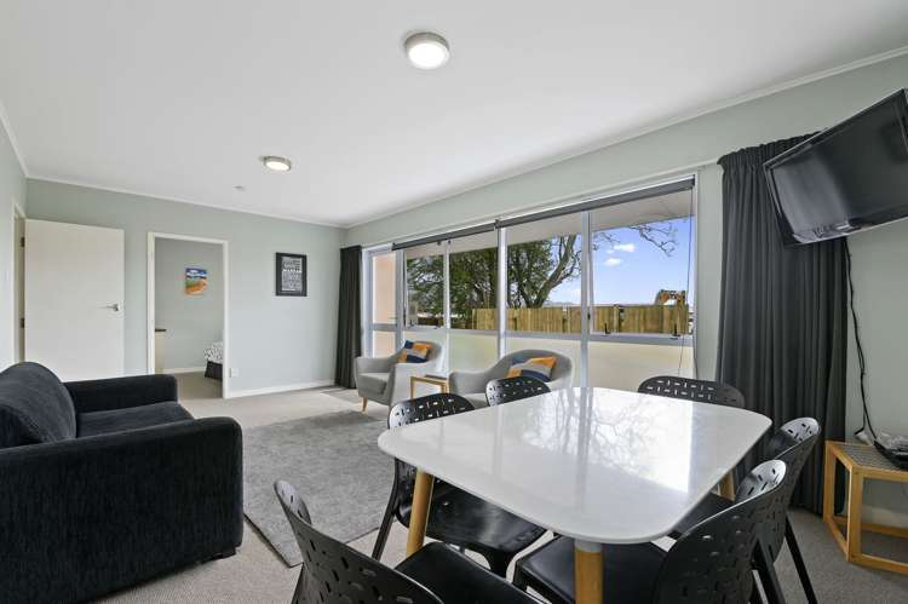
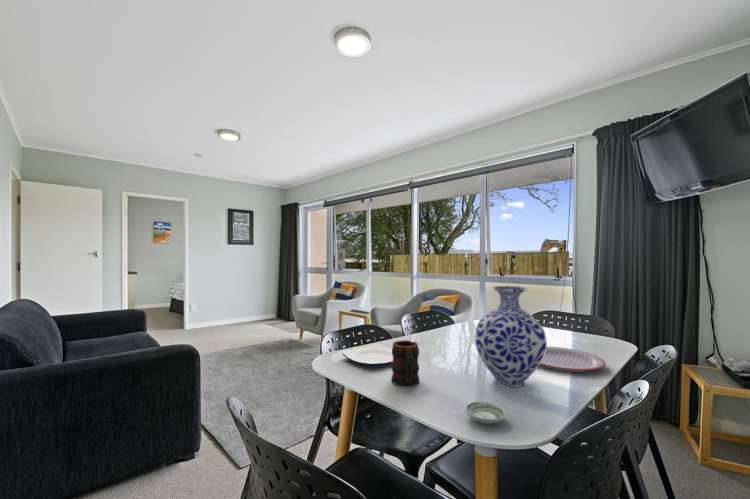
+ plate [341,343,393,368]
+ mug [390,339,420,387]
+ vase [474,285,548,388]
+ saucer [464,400,508,425]
+ plate [539,346,607,373]
